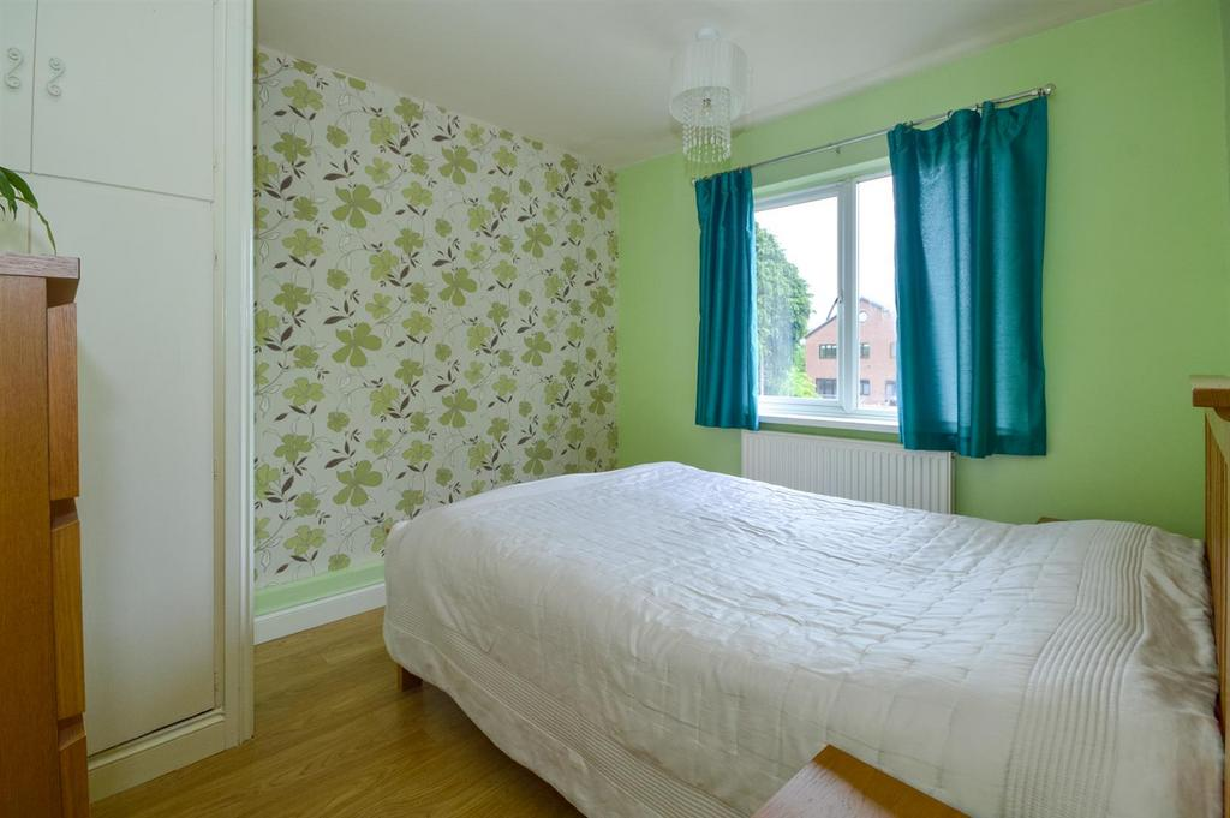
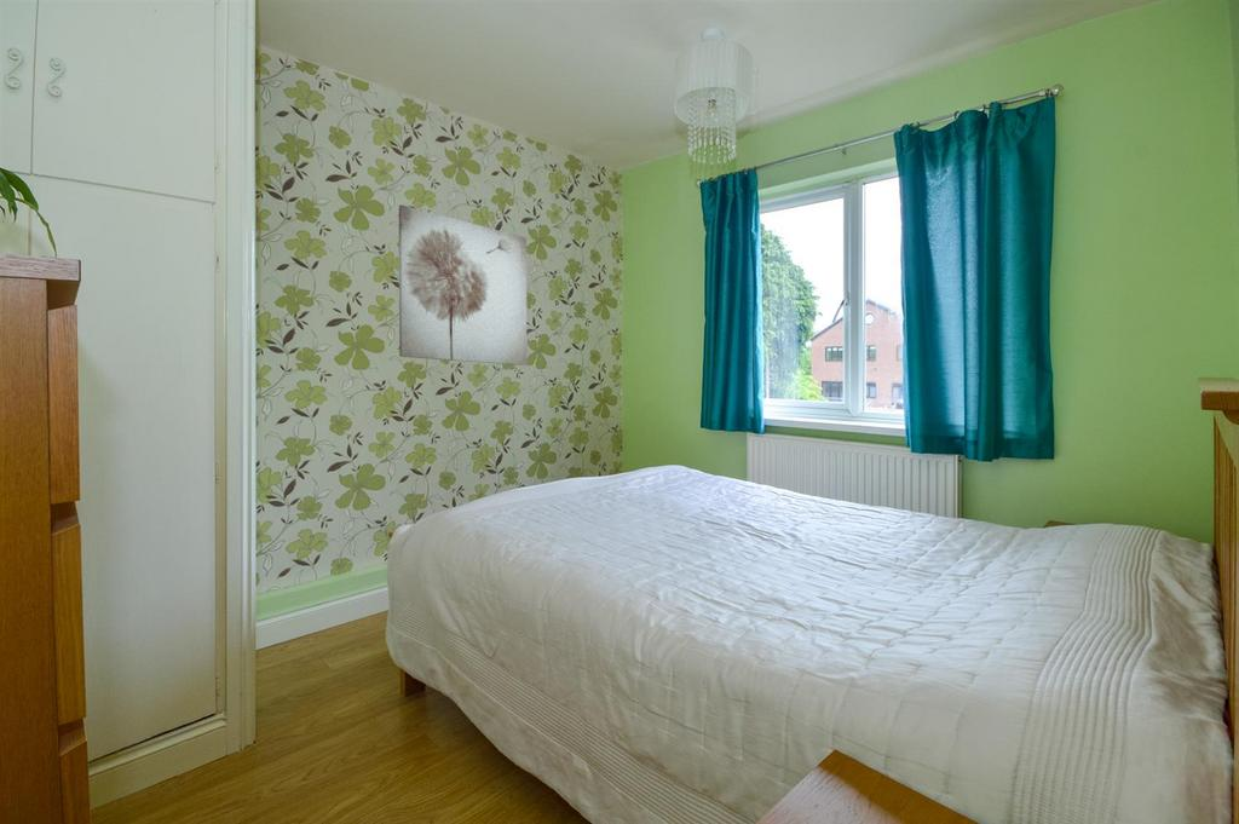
+ wall art [398,203,529,367]
